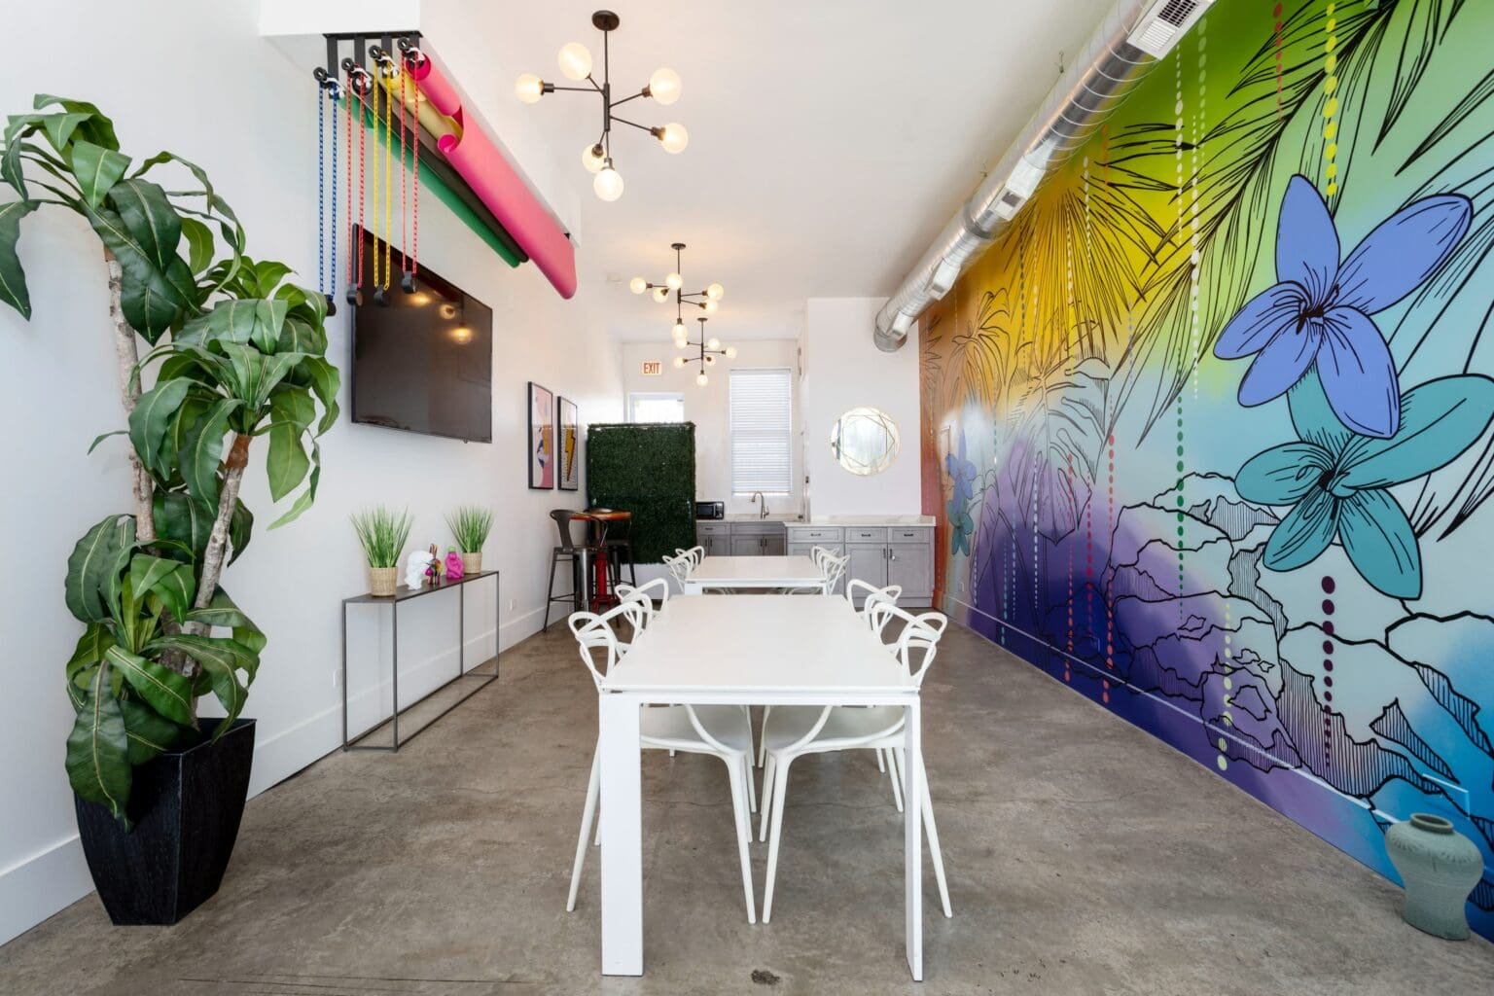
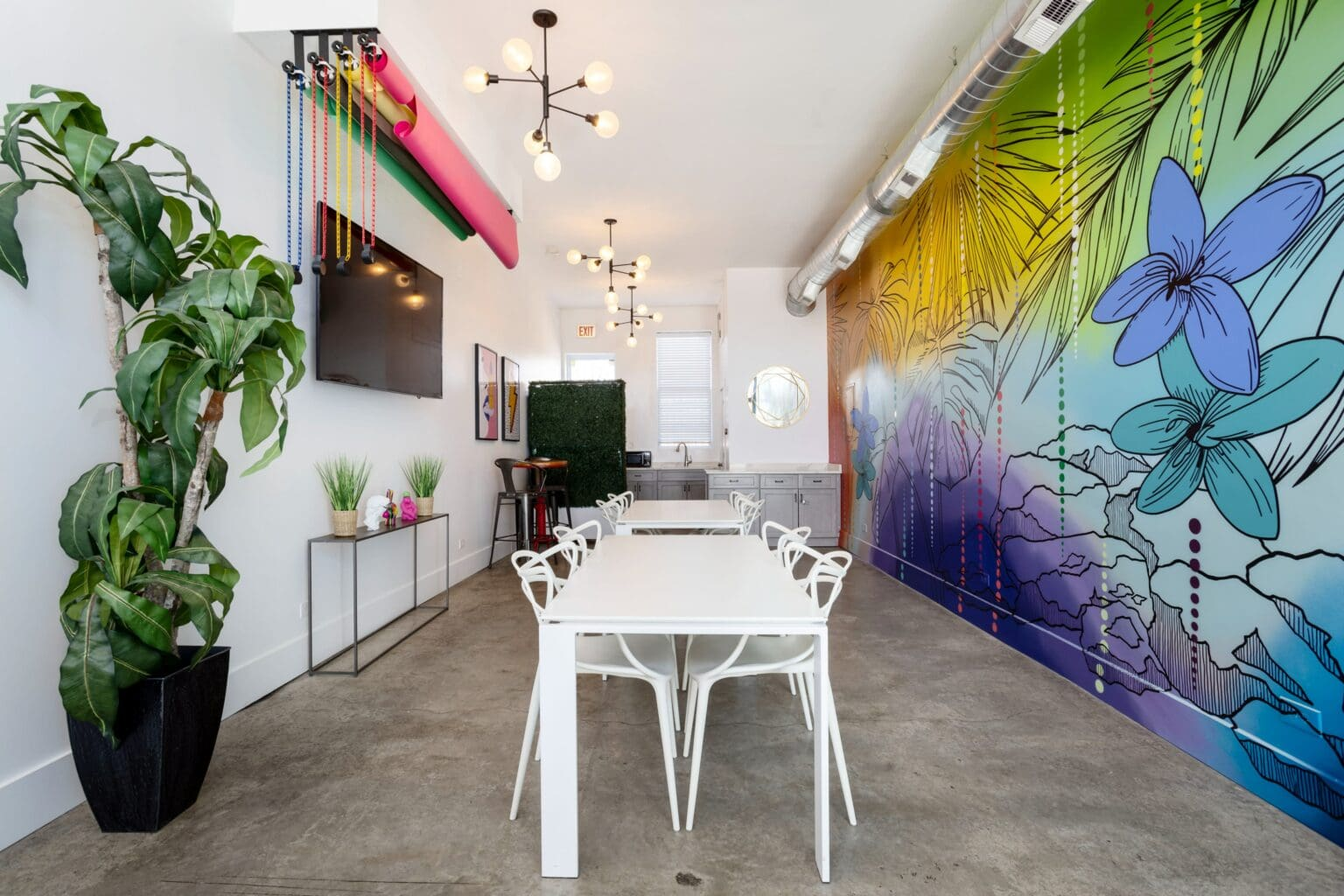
- vase [1384,813,1484,942]
